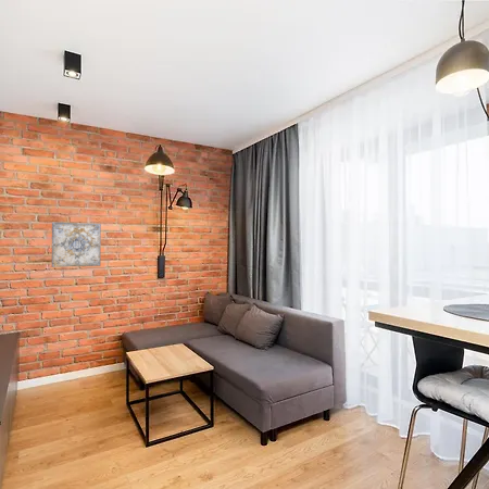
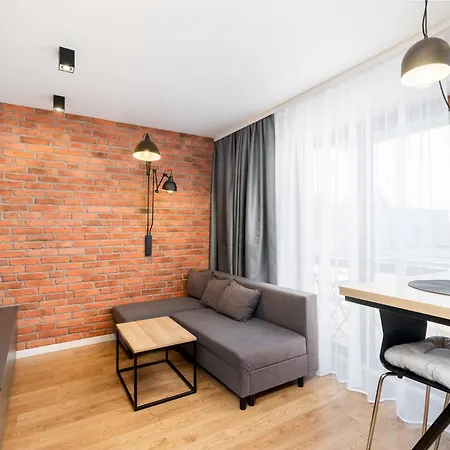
- wall art [51,221,102,268]
